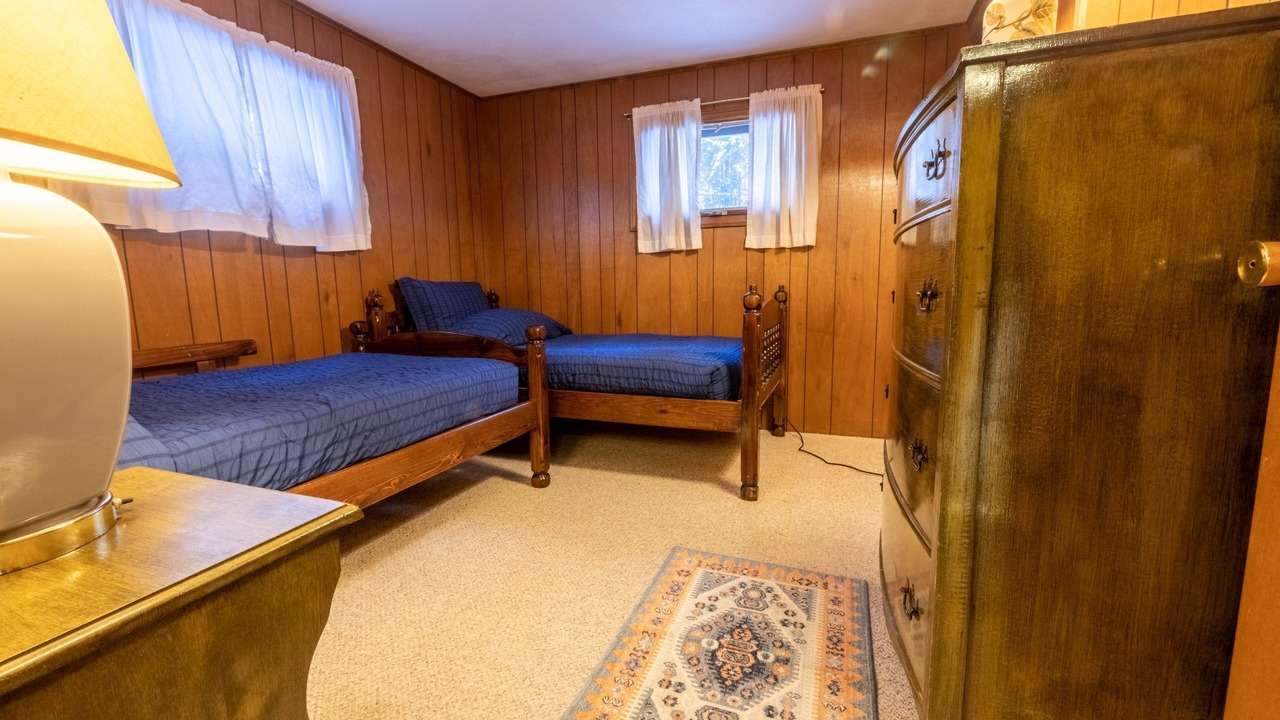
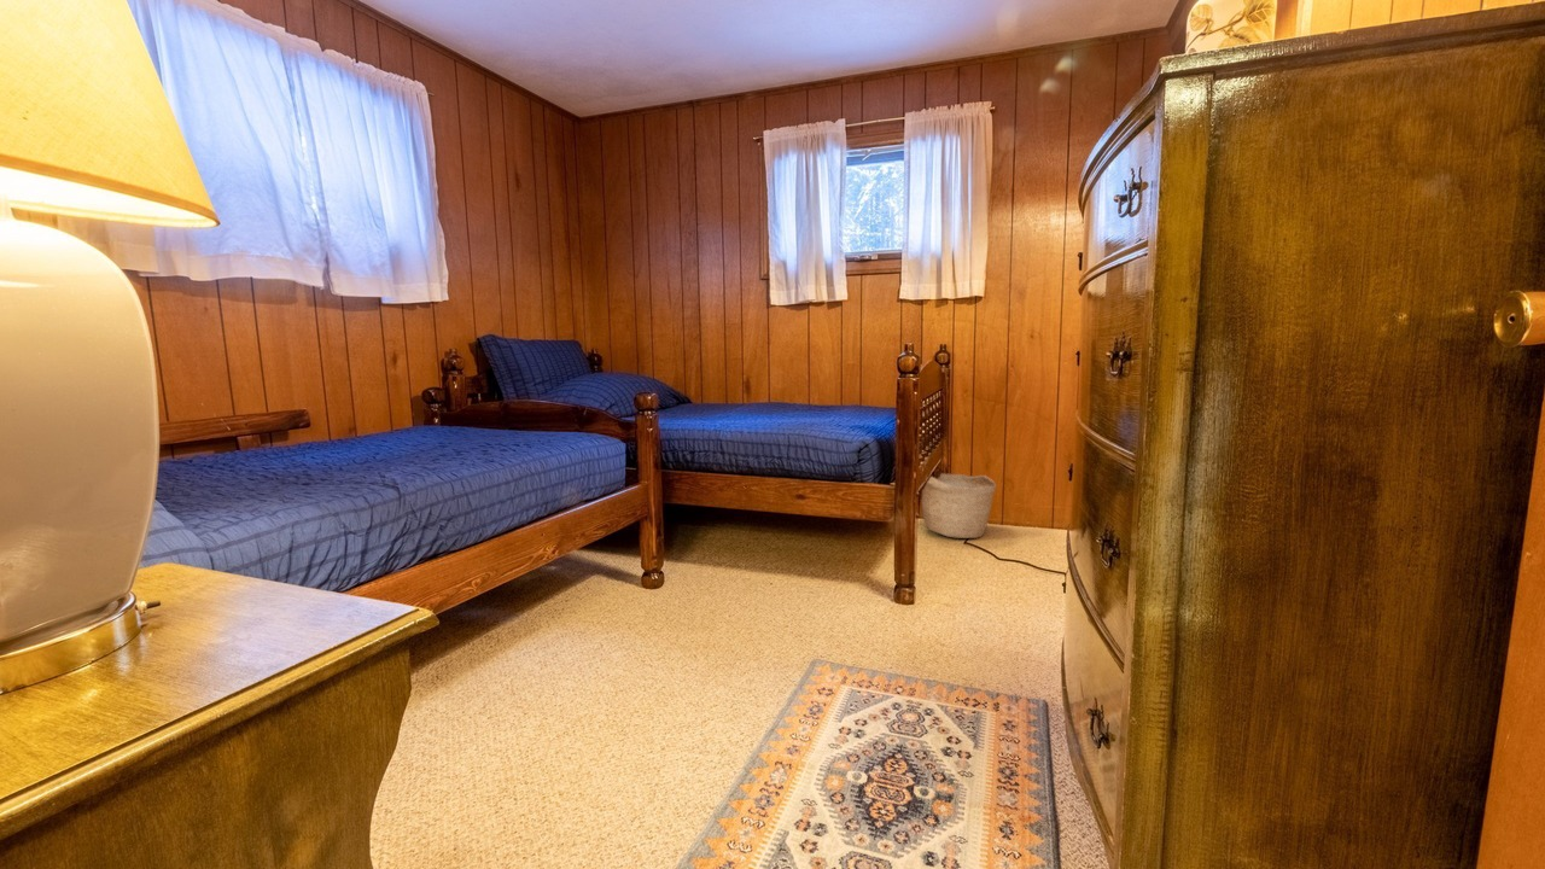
+ basket [921,472,997,540]
